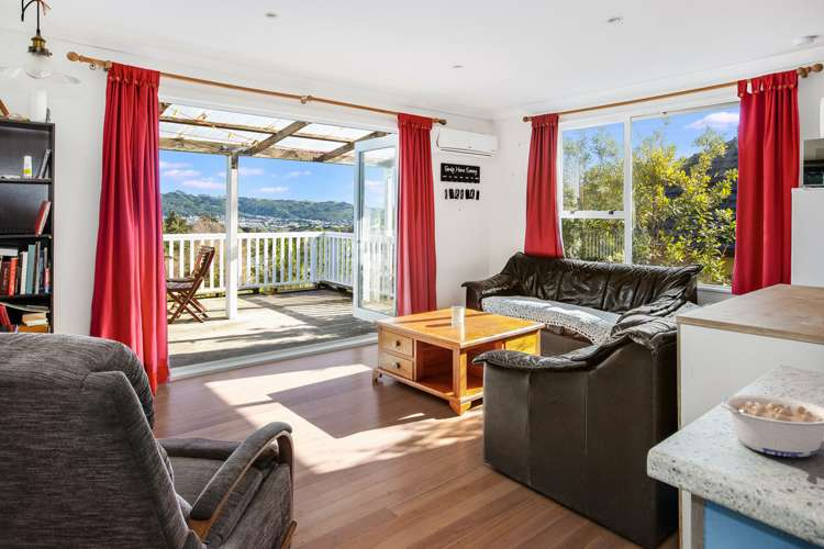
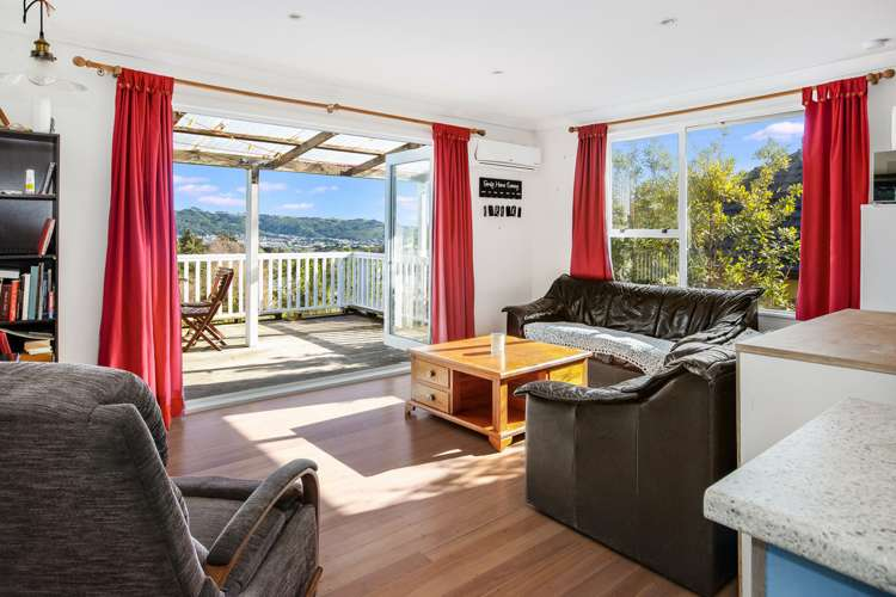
- legume [719,393,824,458]
